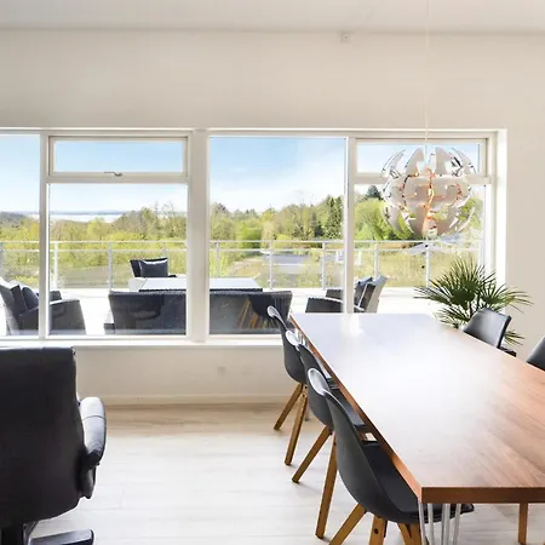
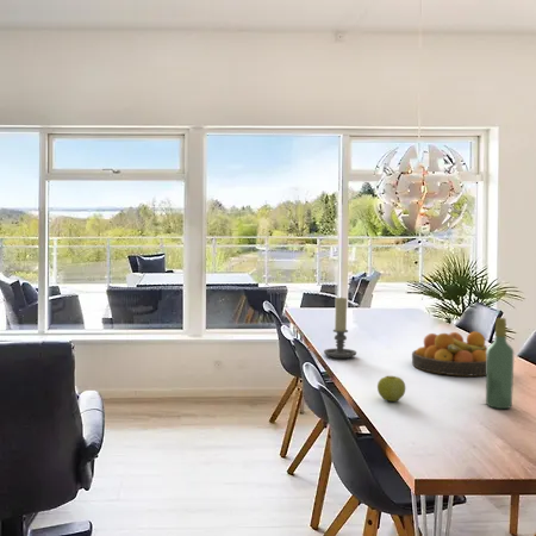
+ fruit bowl [411,330,487,378]
+ candle holder [323,295,357,360]
+ wine bottle [485,317,515,410]
+ apple [376,375,406,403]
